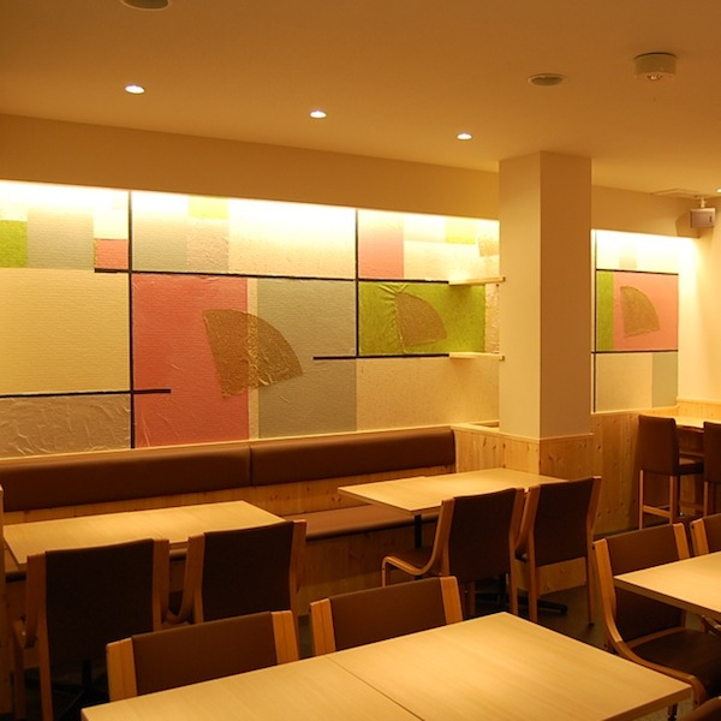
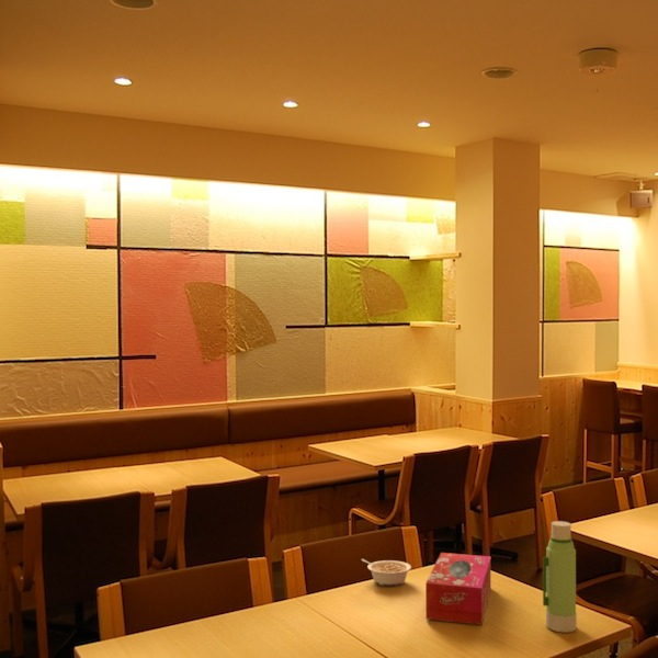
+ tissue box [424,552,491,626]
+ water bottle [542,520,578,634]
+ legume [361,558,412,587]
